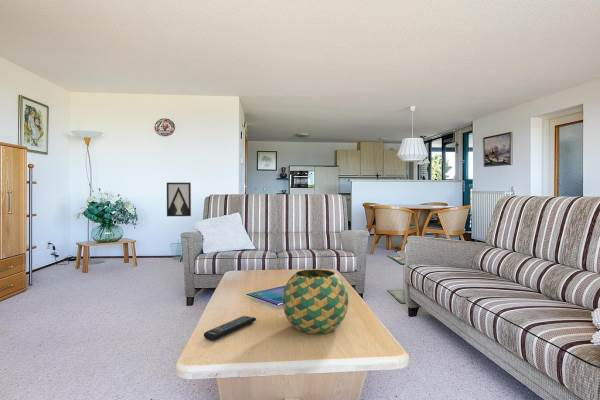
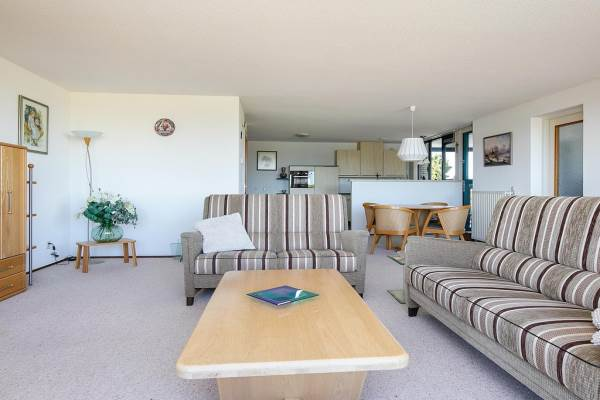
- wall art [166,182,192,217]
- decorative ball [281,269,350,335]
- remote control [203,315,257,341]
